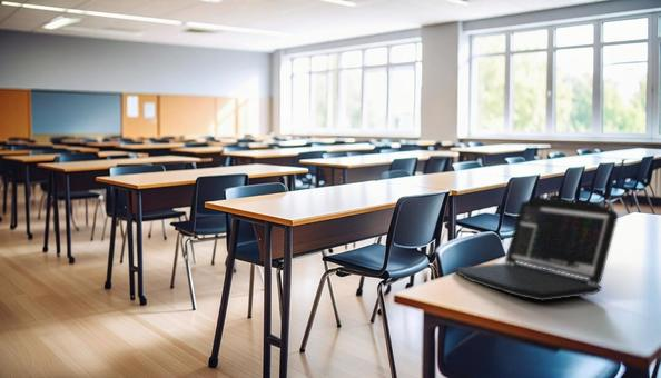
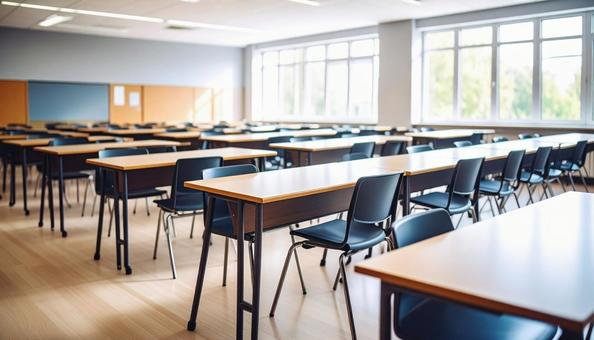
- laptop [454,197,620,302]
